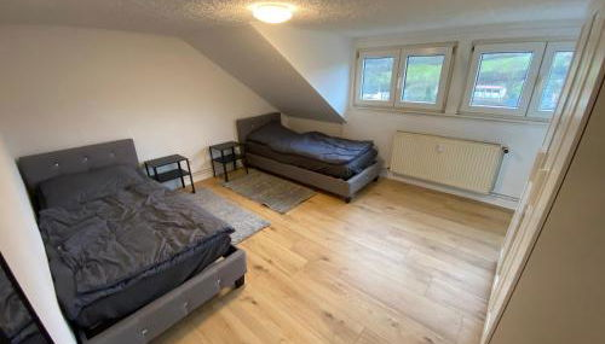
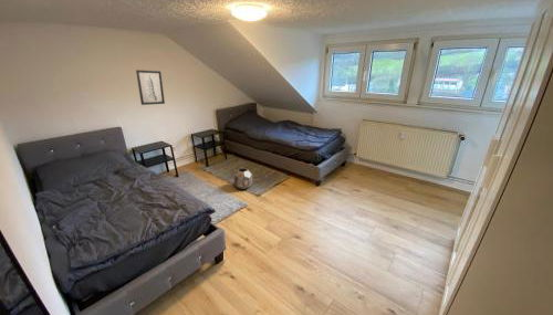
+ wall art [135,69,166,106]
+ planter [232,168,253,190]
